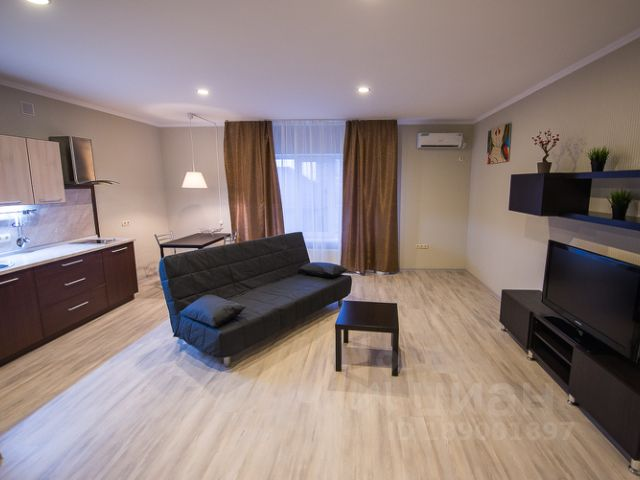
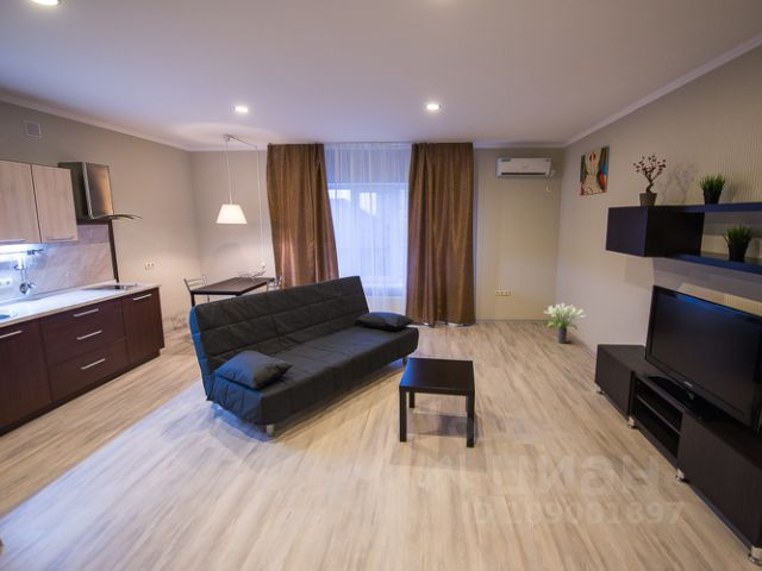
+ potted plant [543,302,587,345]
